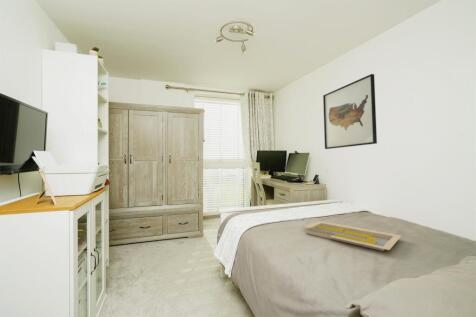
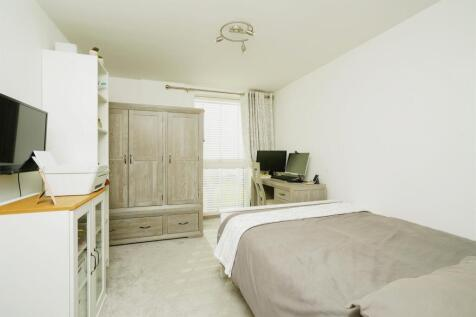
- wall art [322,73,378,150]
- serving tray [304,220,403,252]
